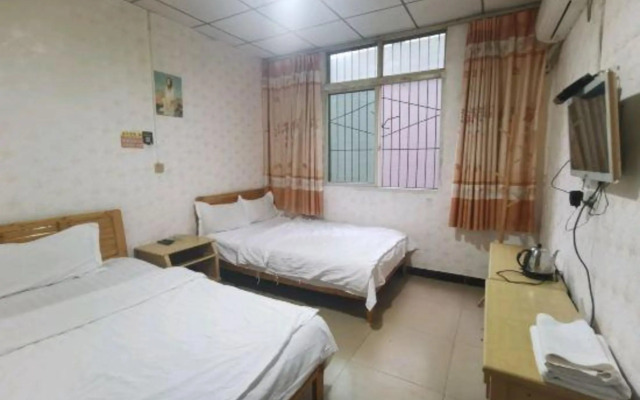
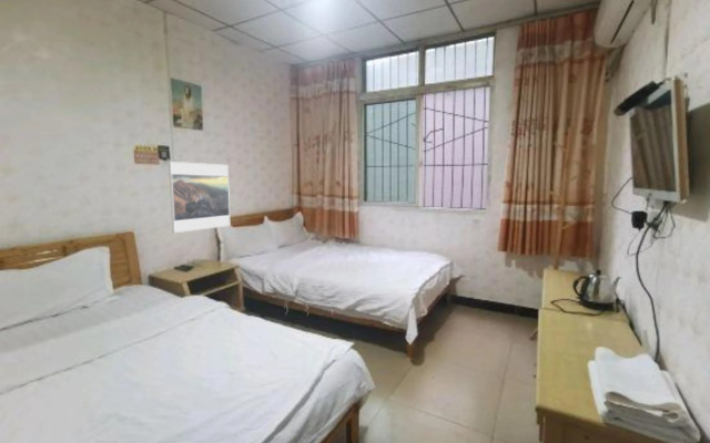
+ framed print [168,161,231,234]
